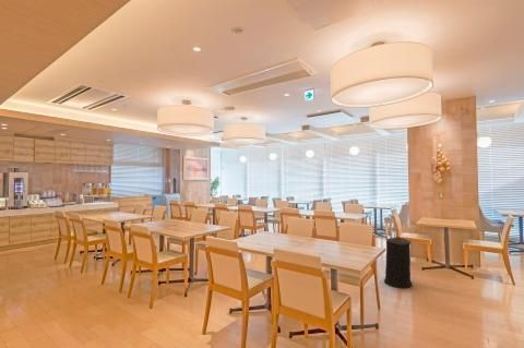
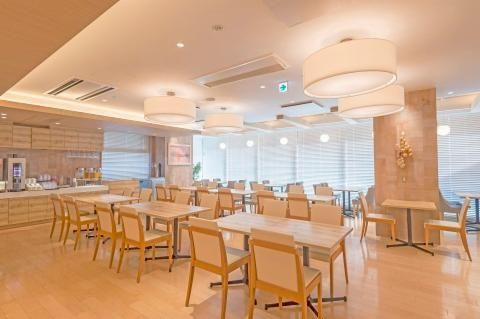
- trash can [383,236,413,289]
